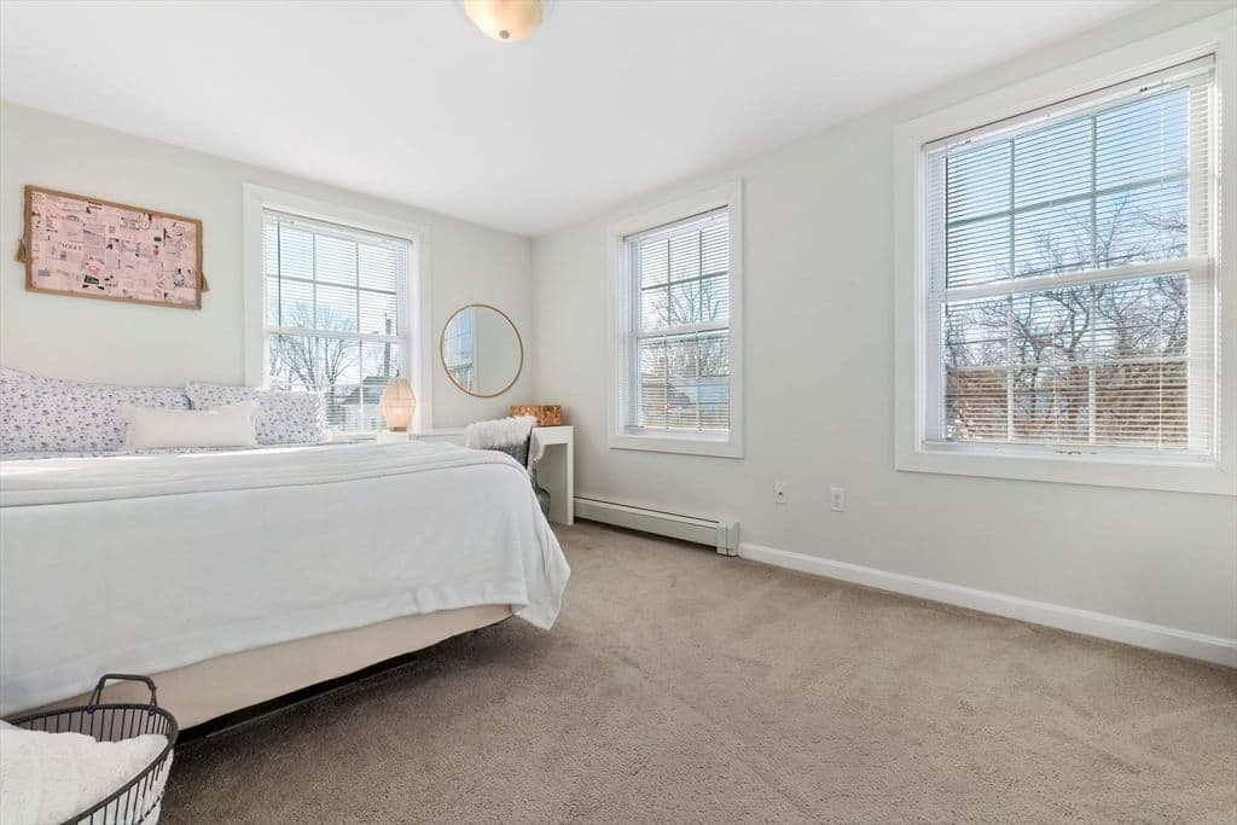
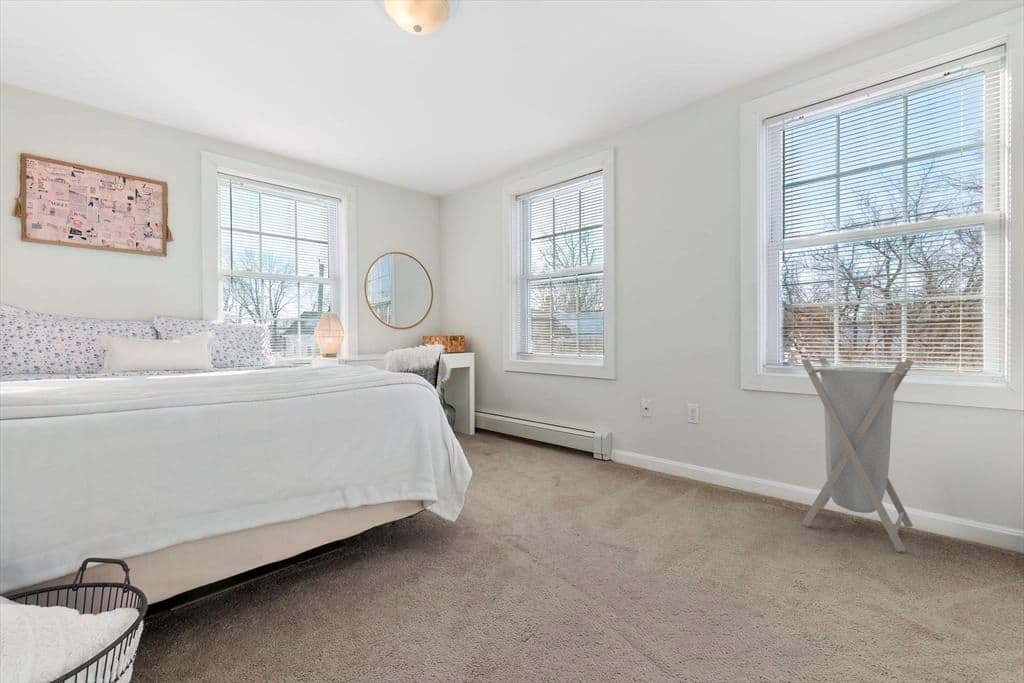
+ laundry hamper [801,356,915,552]
